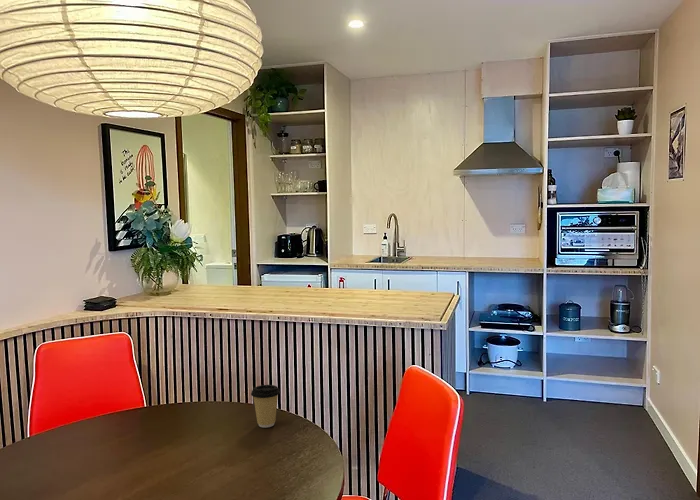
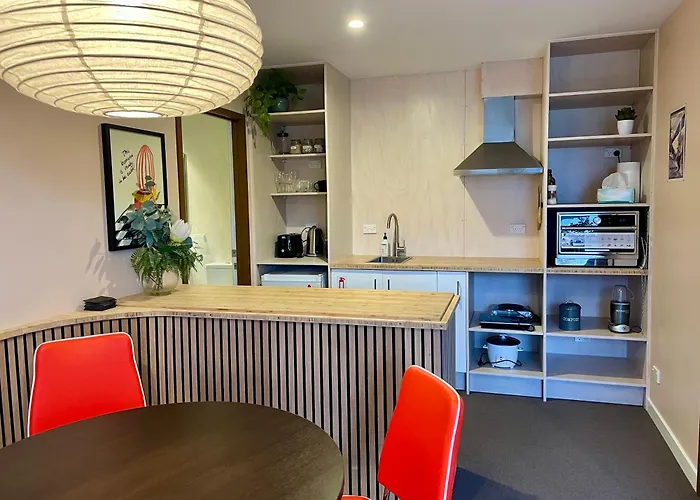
- coffee cup [250,384,281,428]
